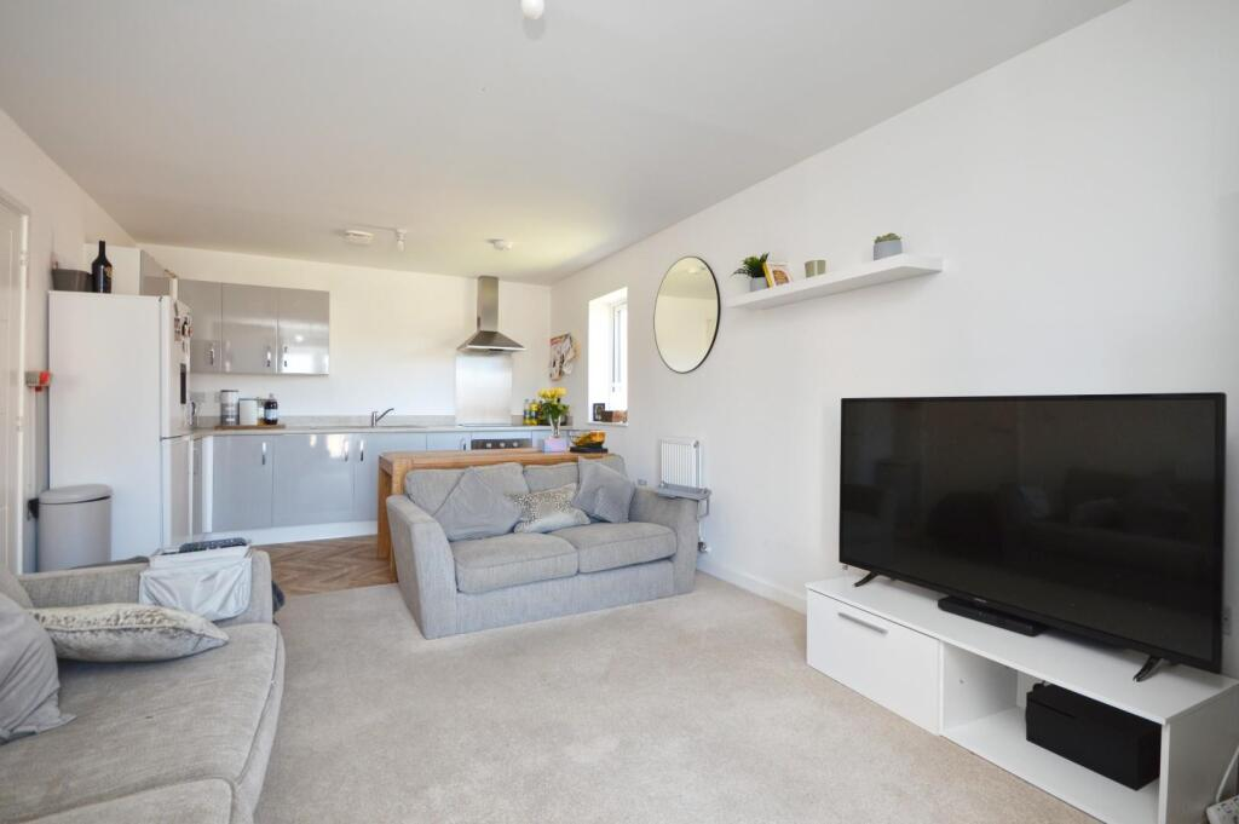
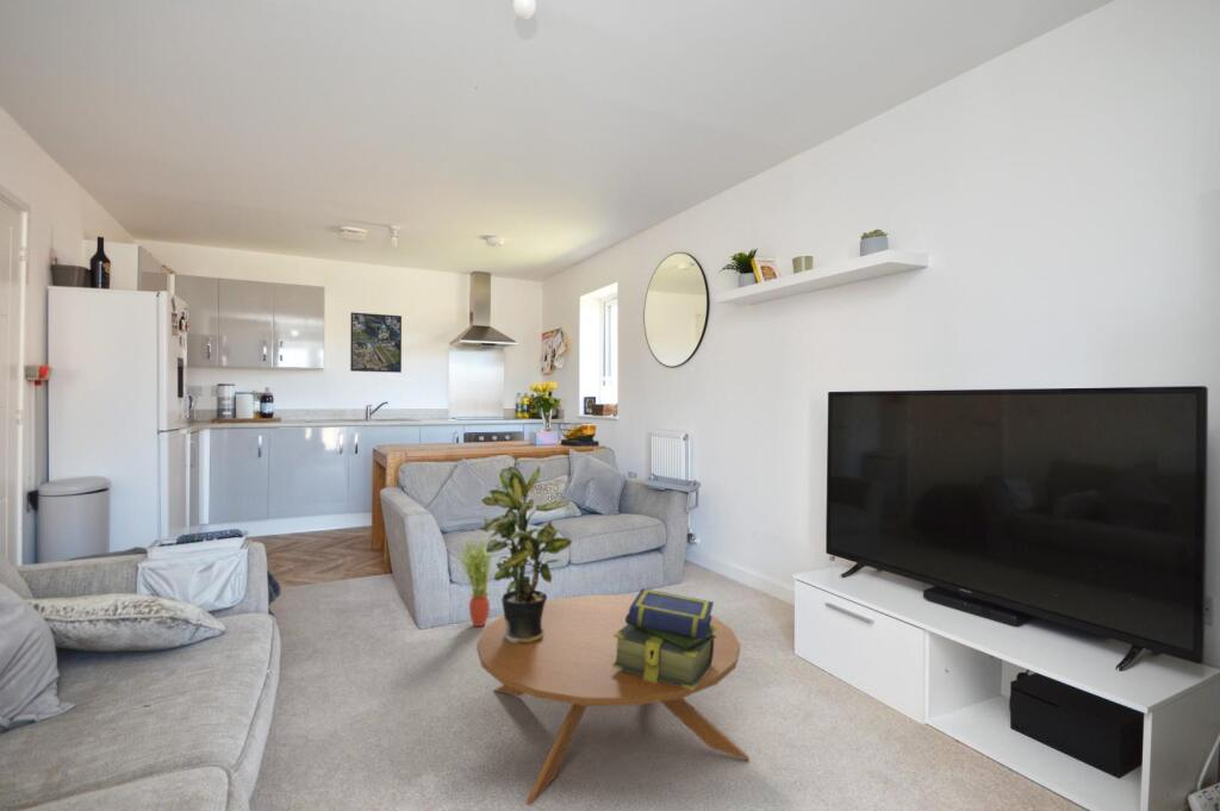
+ potted plant [480,464,573,644]
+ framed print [349,311,403,374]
+ stack of books [611,587,717,690]
+ potted plant [455,535,496,628]
+ coffee table [475,594,751,806]
